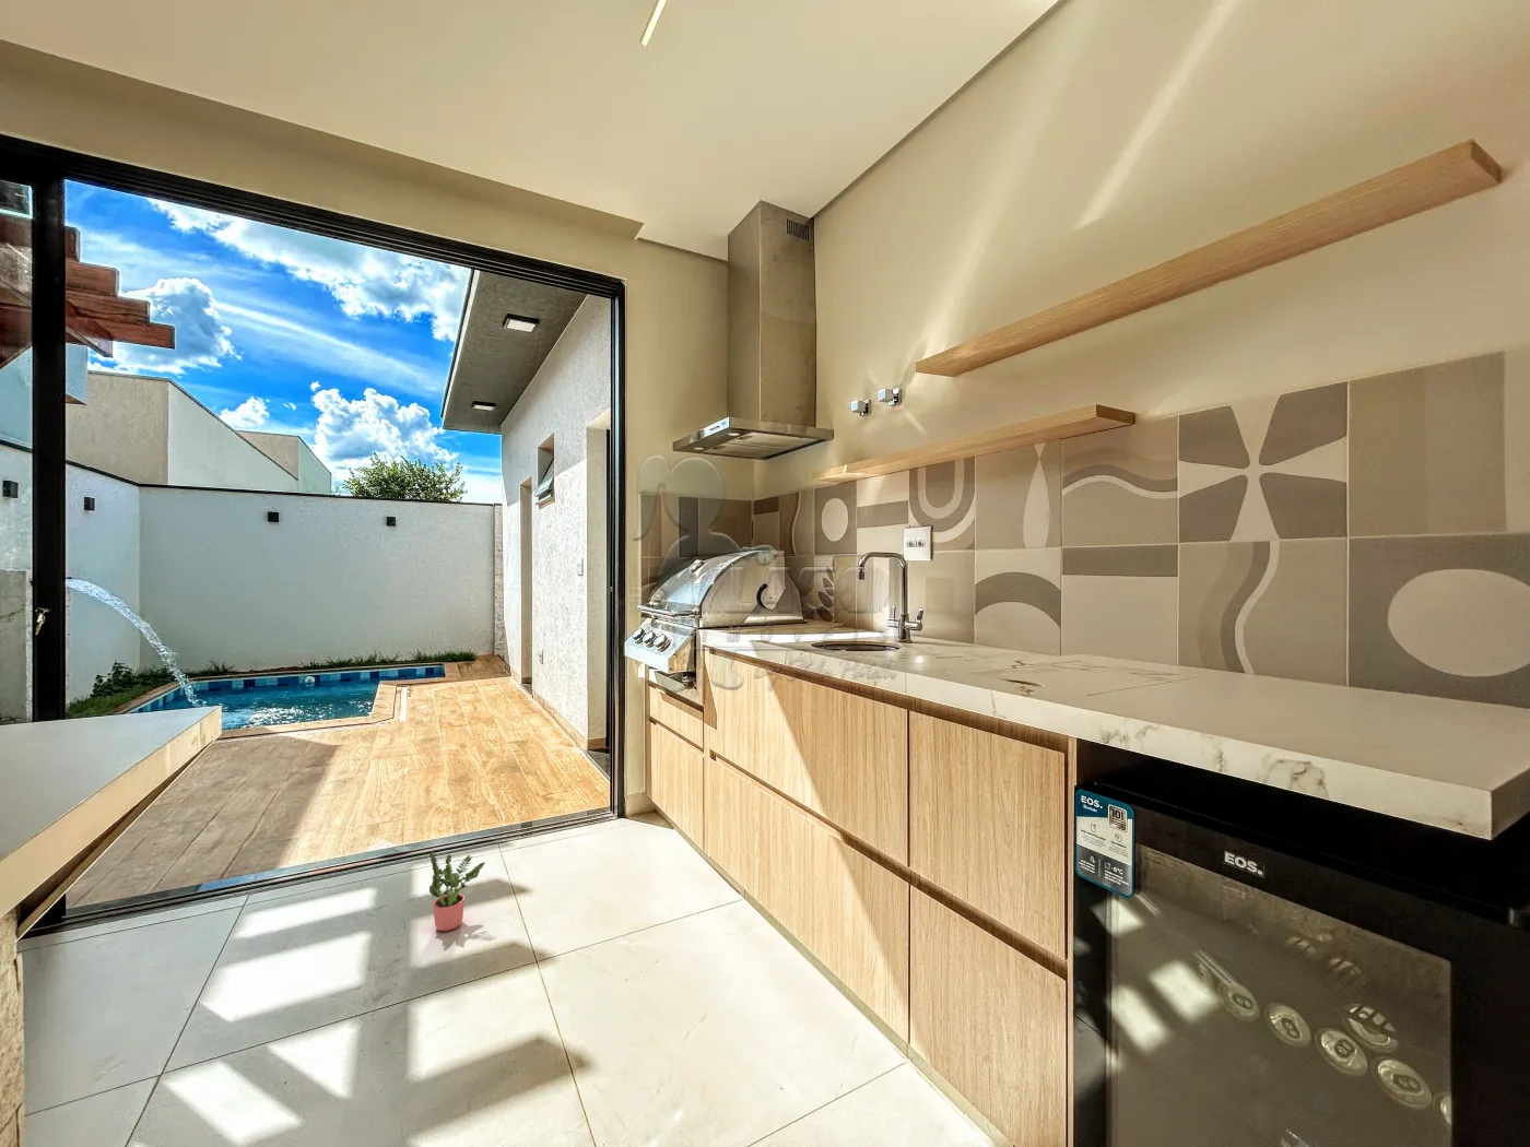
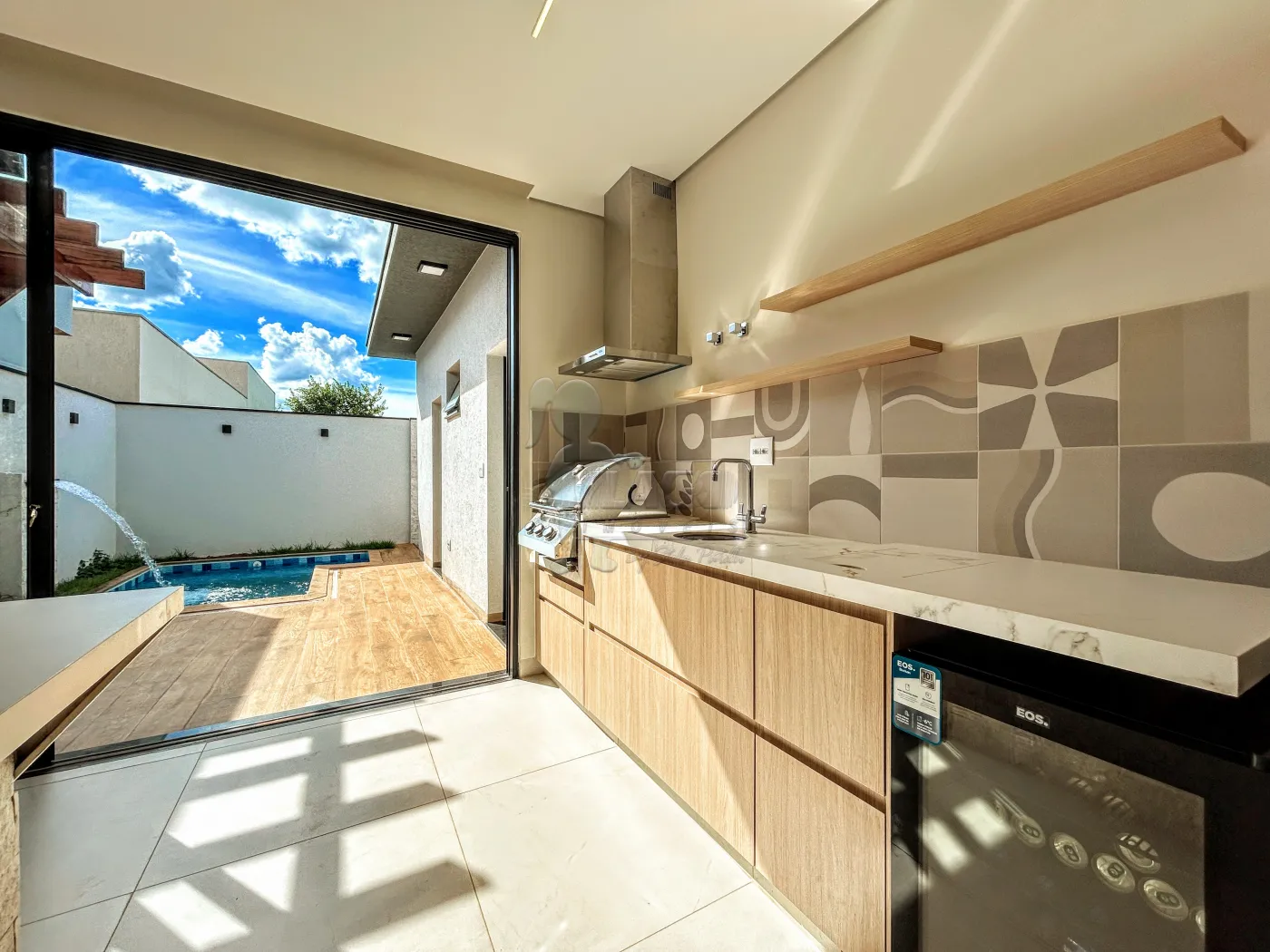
- potted plant [429,851,487,931]
